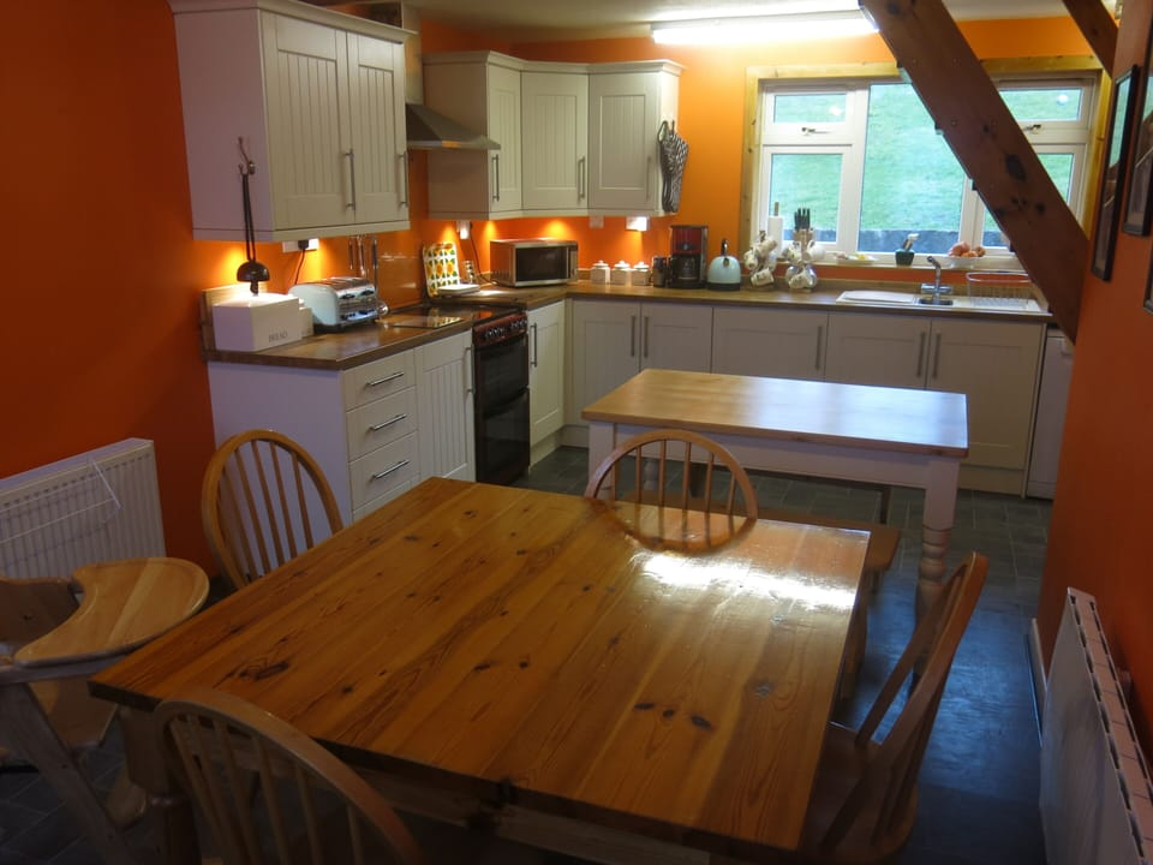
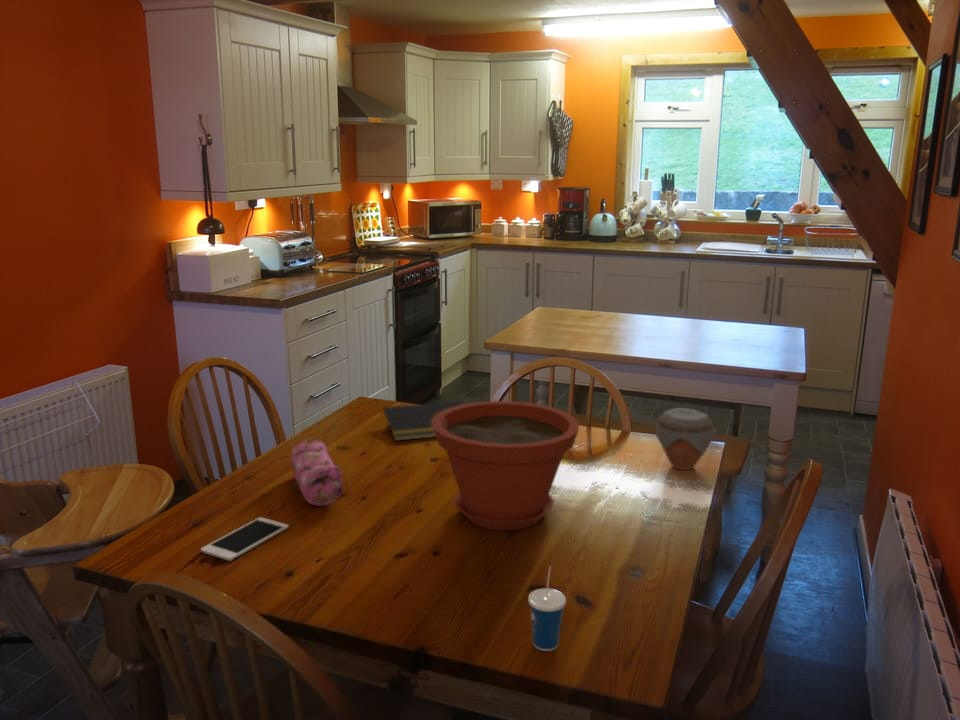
+ cup [527,565,567,652]
+ notepad [380,400,465,442]
+ pencil case [290,437,344,507]
+ cell phone [200,516,290,562]
+ jar [654,407,718,471]
+ plant pot [431,400,581,531]
